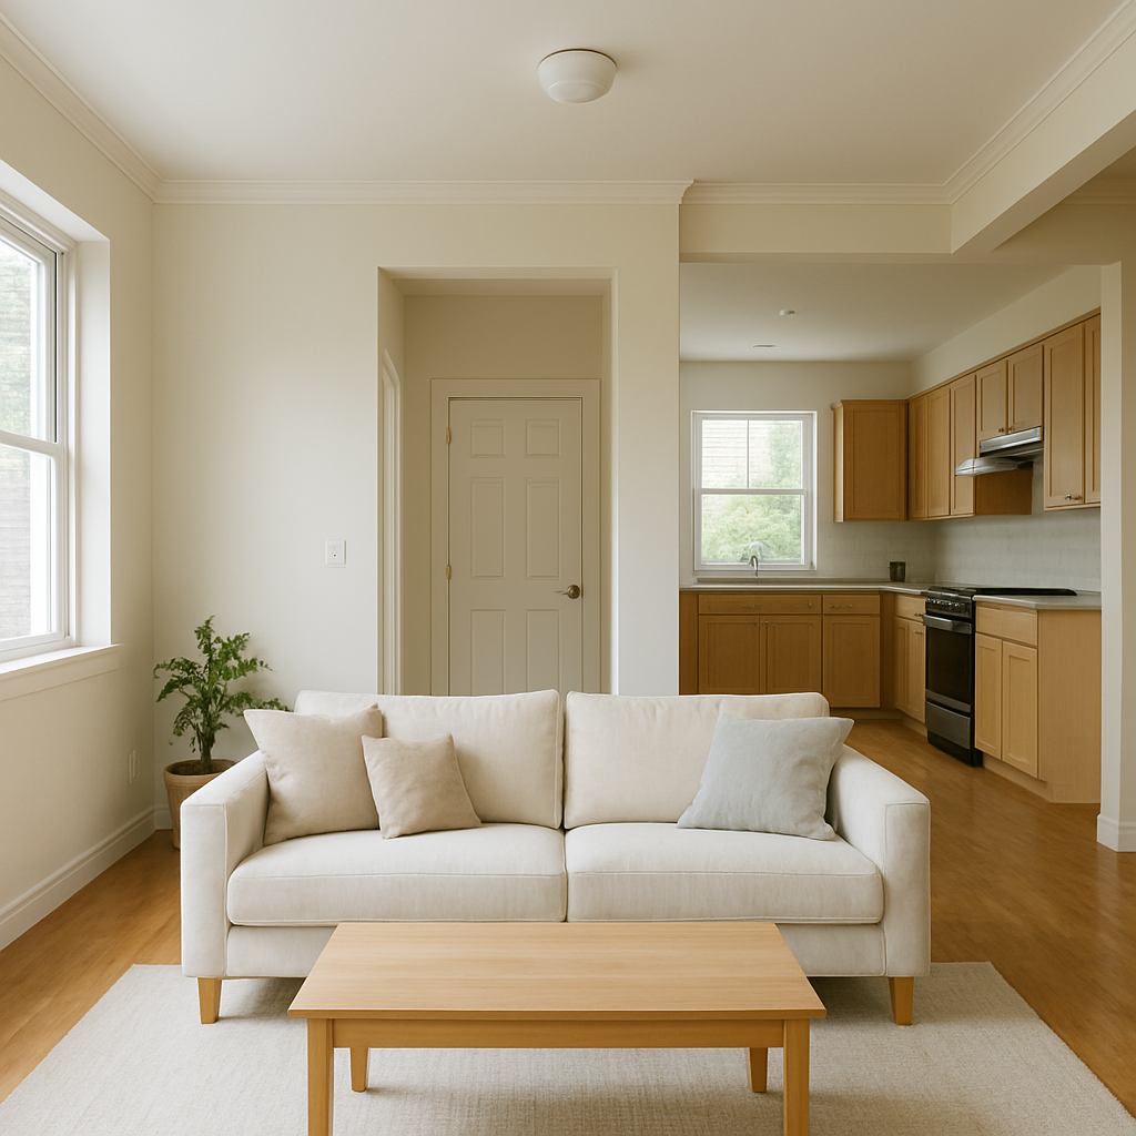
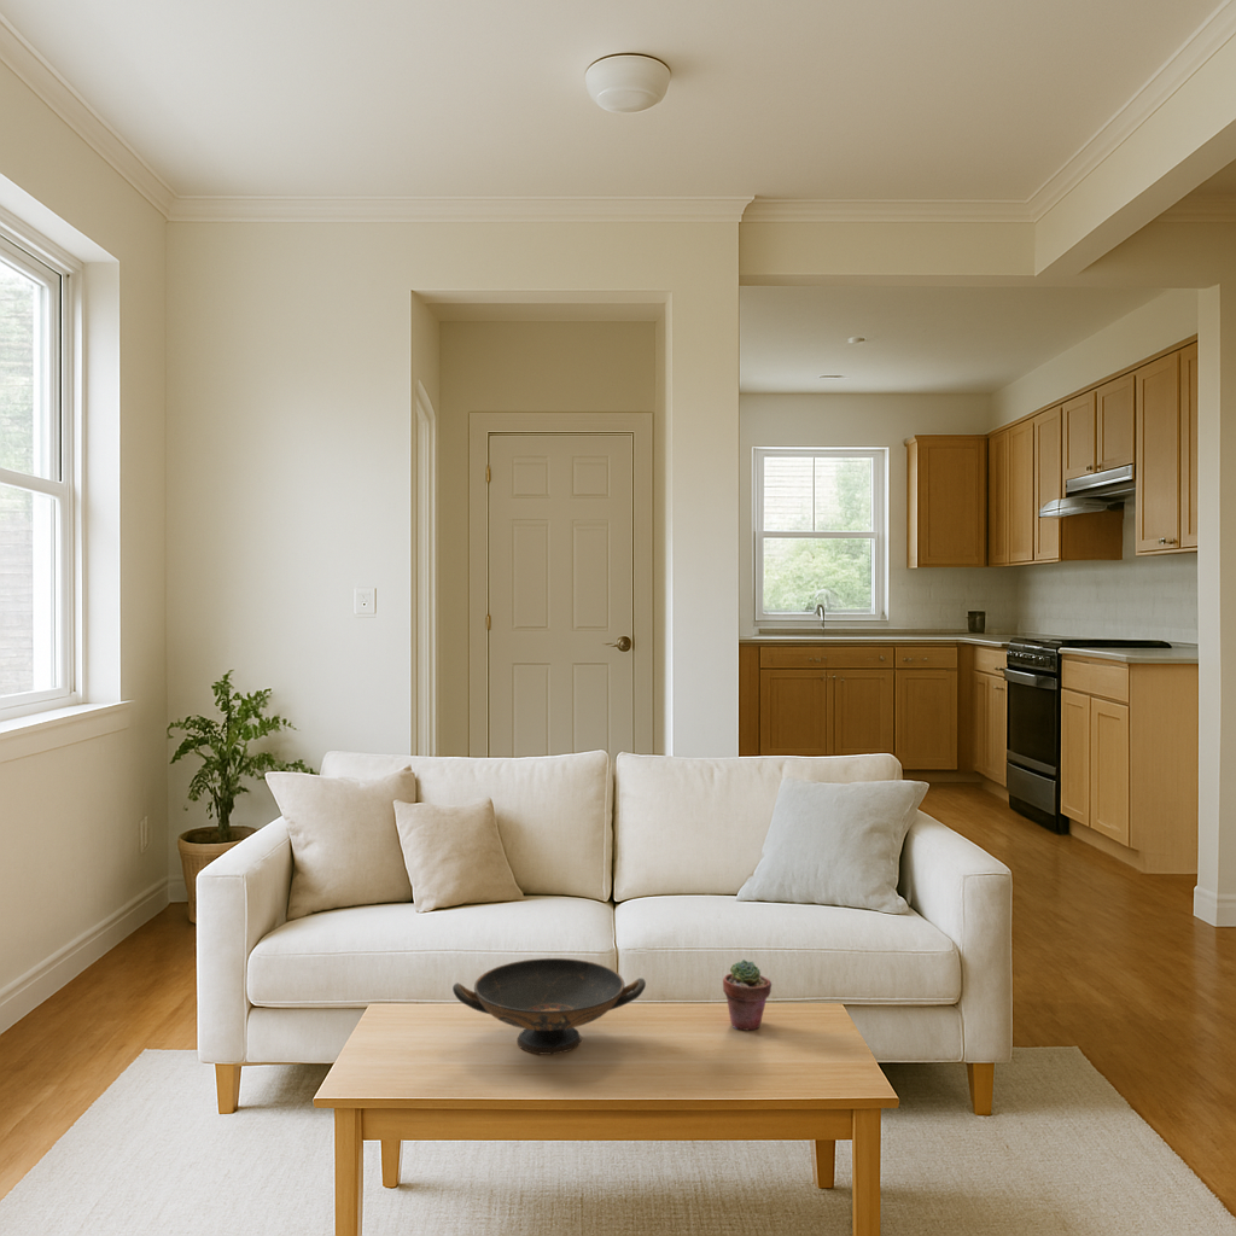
+ decorative bowl [451,957,647,1056]
+ potted succulent [722,958,772,1032]
